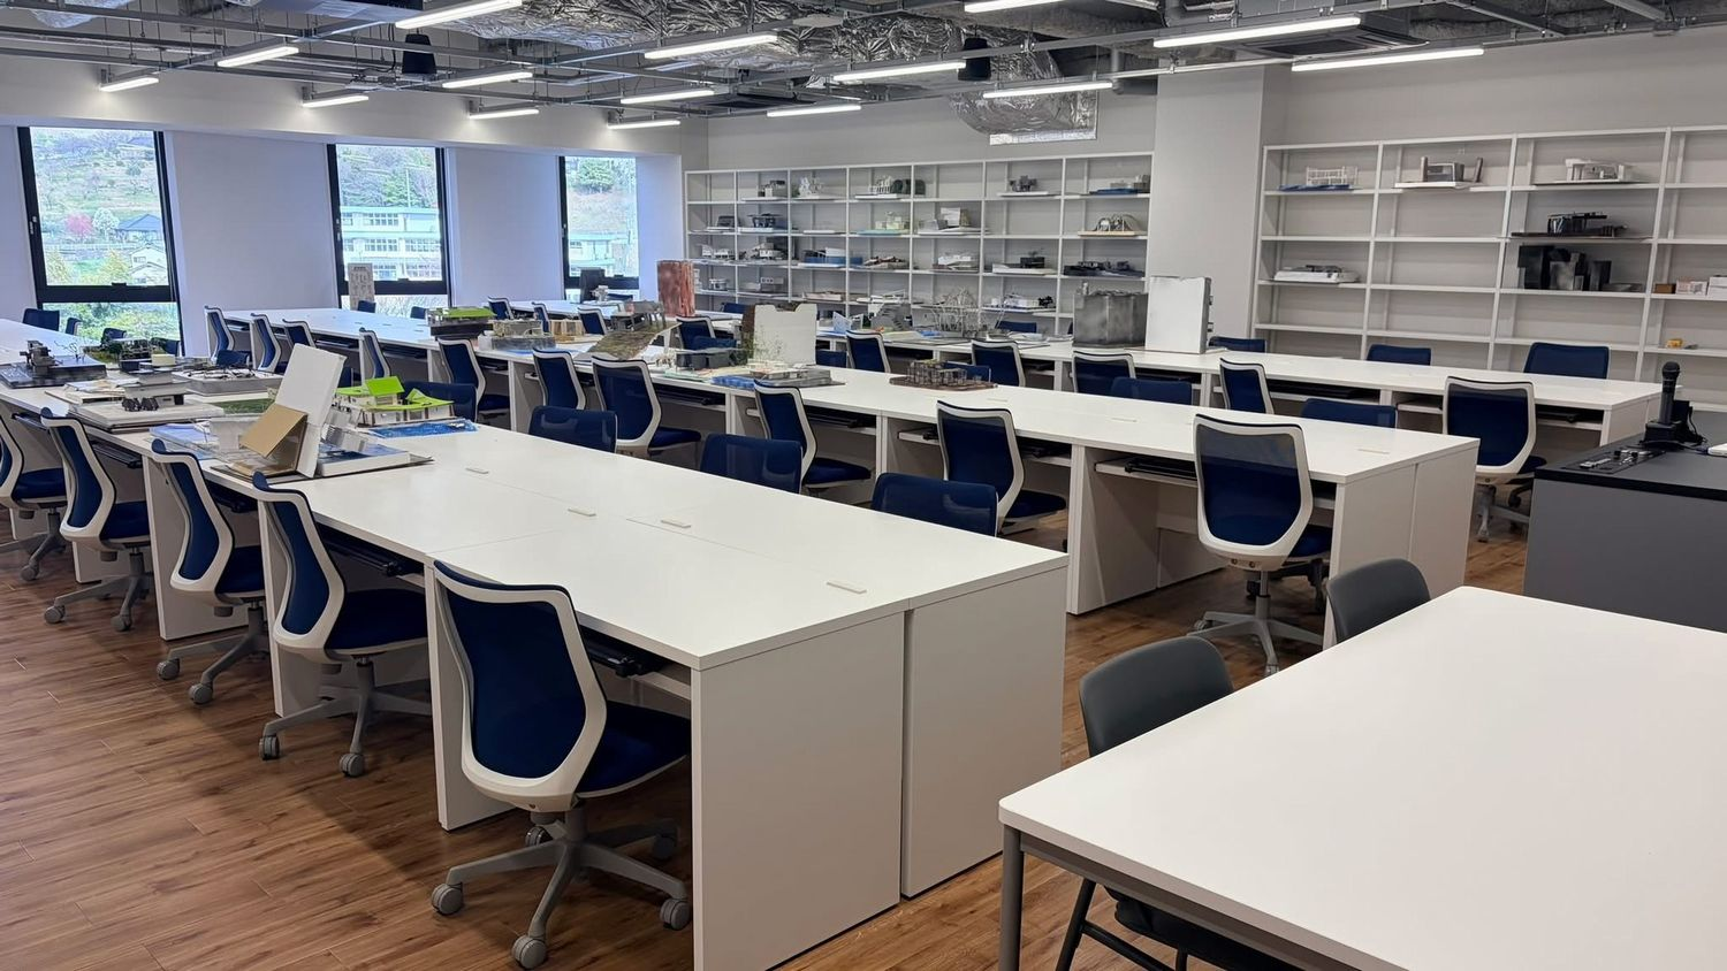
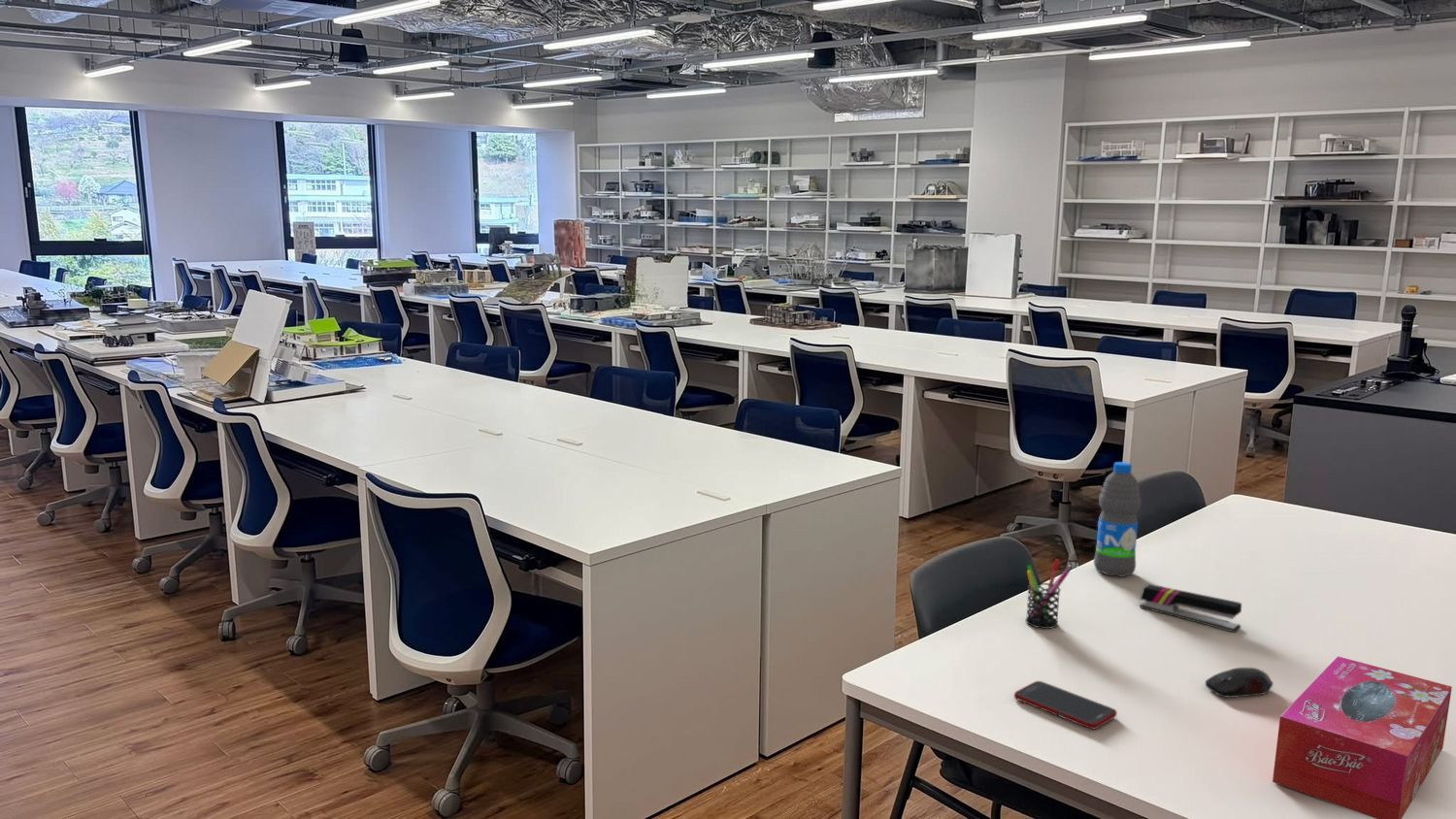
+ computer mouse [1205,667,1274,699]
+ pen holder [1025,558,1072,630]
+ cell phone [1013,680,1118,730]
+ tissue box [1272,656,1453,819]
+ stapler [1139,583,1242,633]
+ water bottle [1093,461,1142,577]
